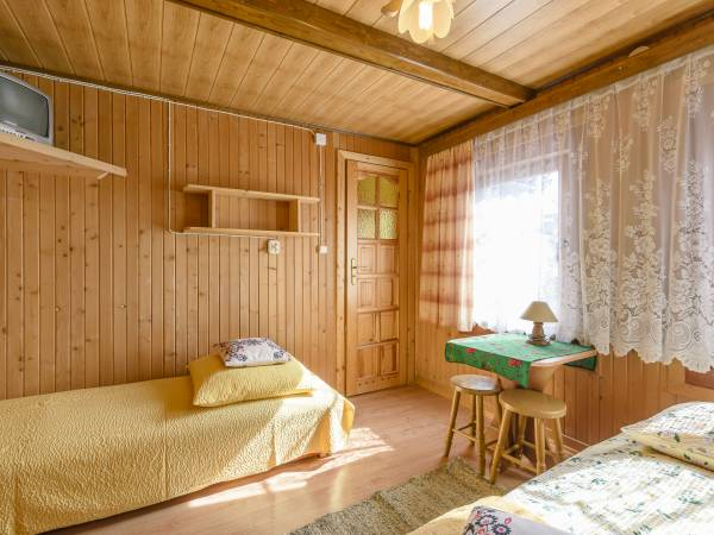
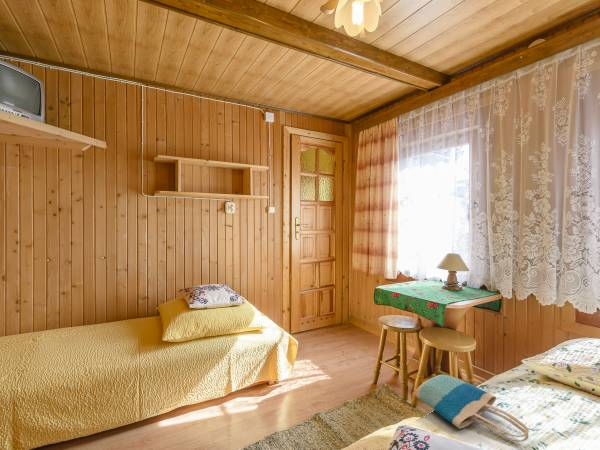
+ tote bag [414,374,530,443]
